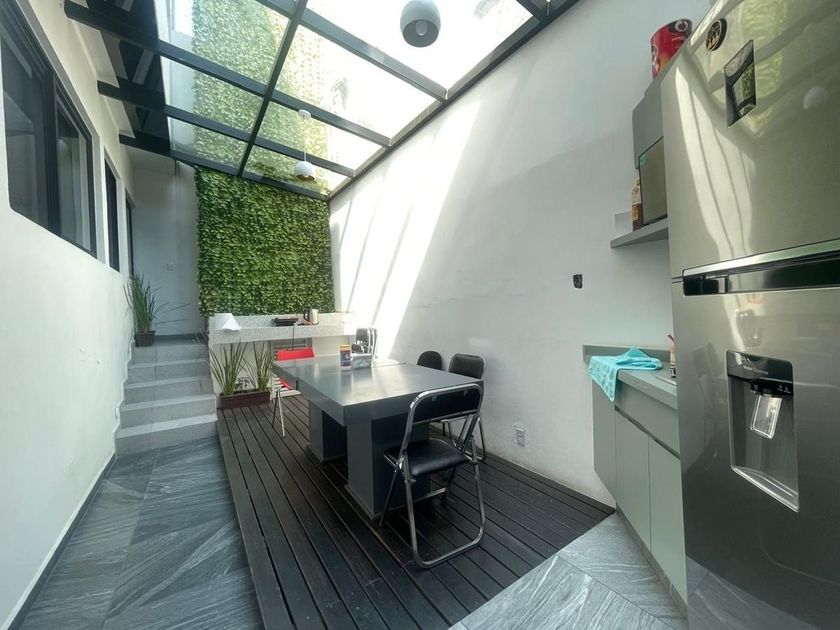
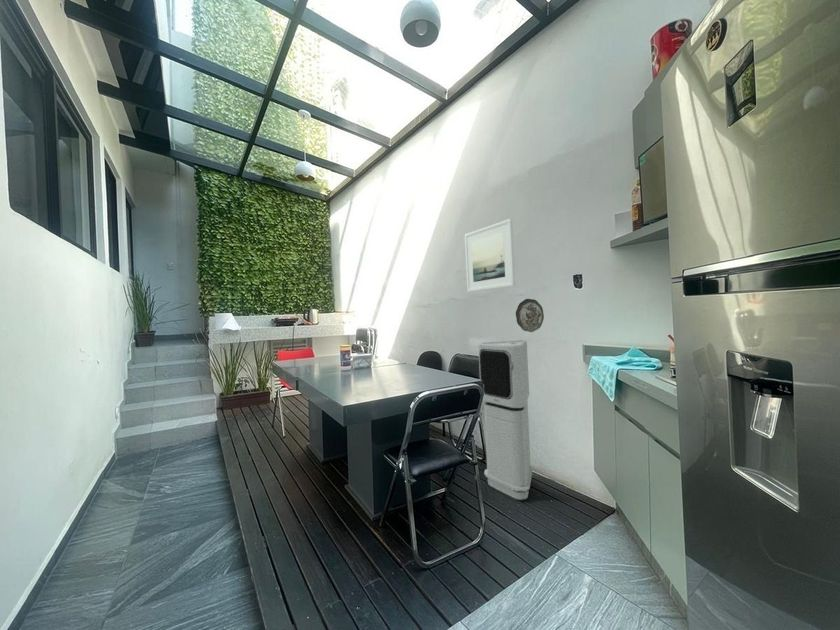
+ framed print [464,218,516,293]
+ decorative plate [515,298,545,333]
+ air purifier [477,339,534,501]
